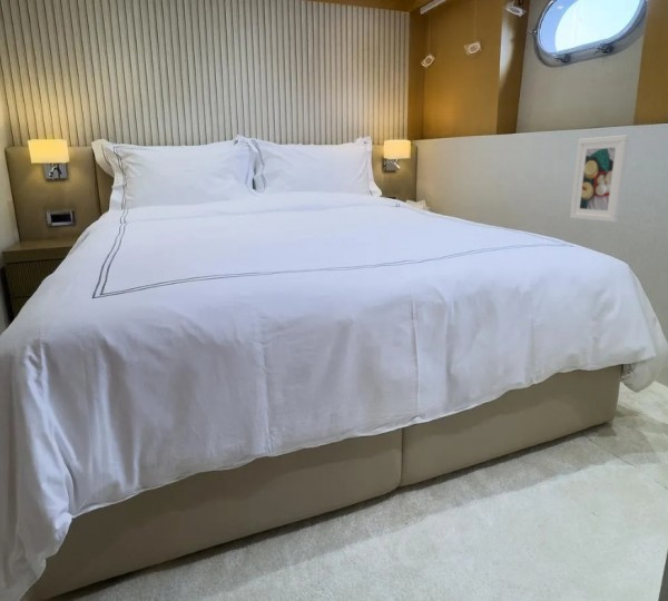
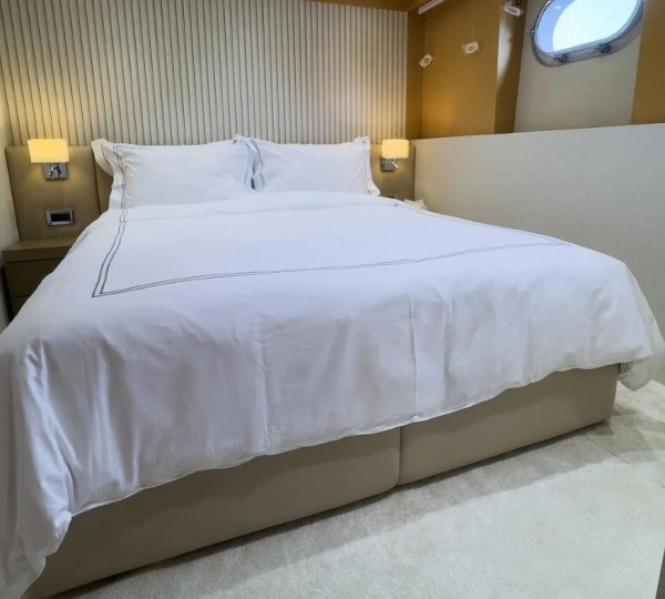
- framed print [569,134,630,224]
